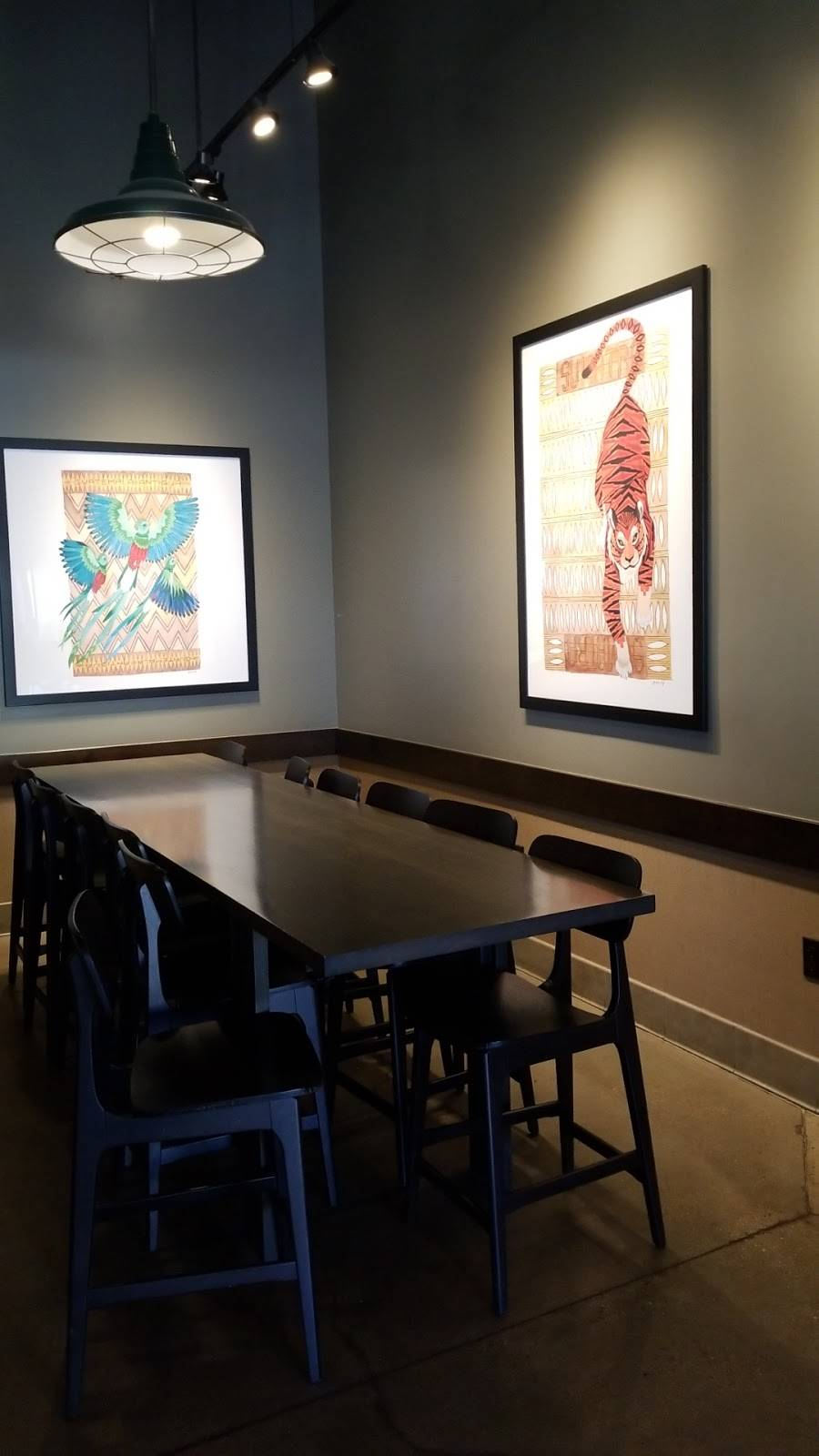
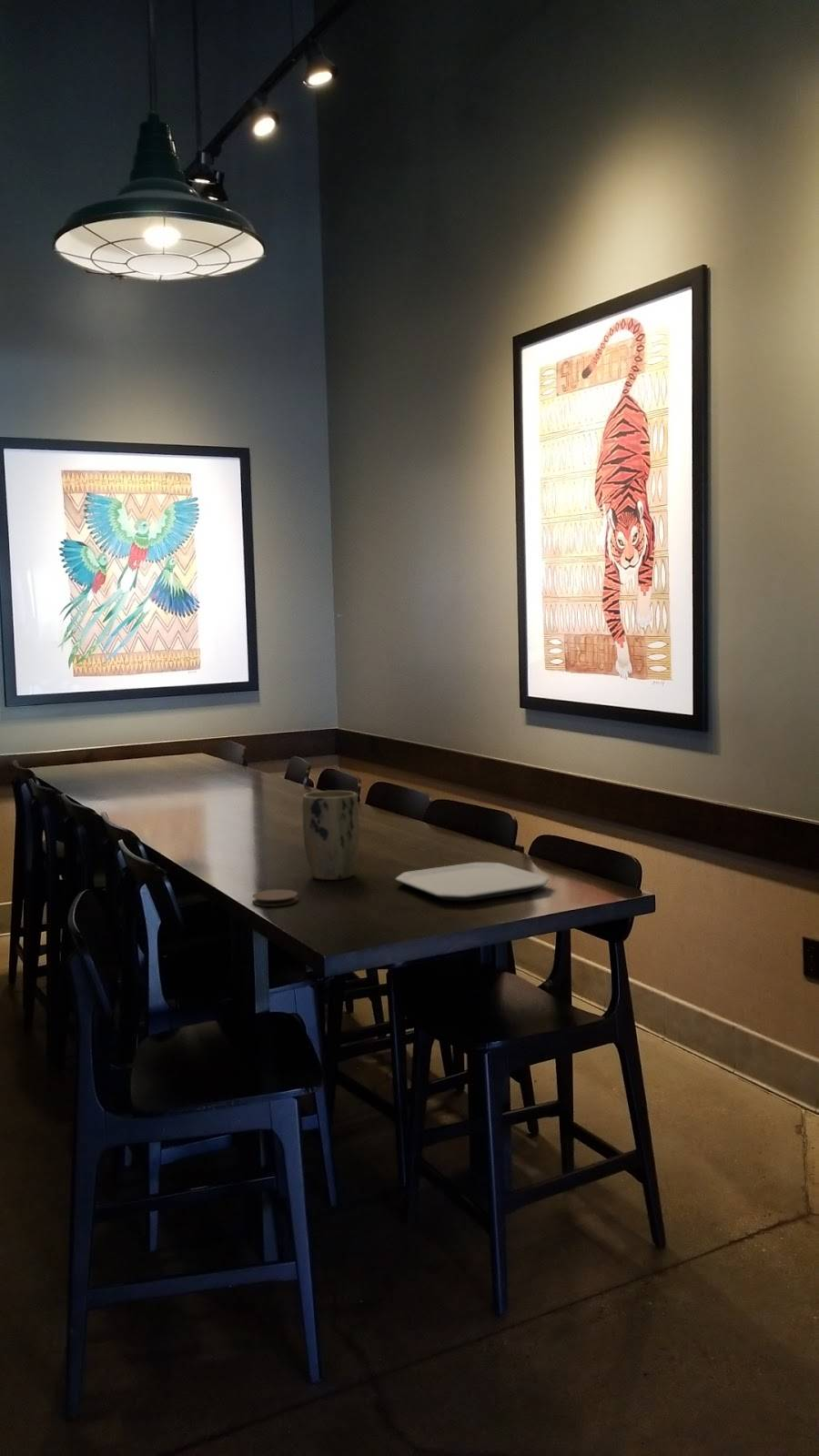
+ coaster [251,889,298,907]
+ plant pot [302,790,360,881]
+ plate [395,862,551,902]
